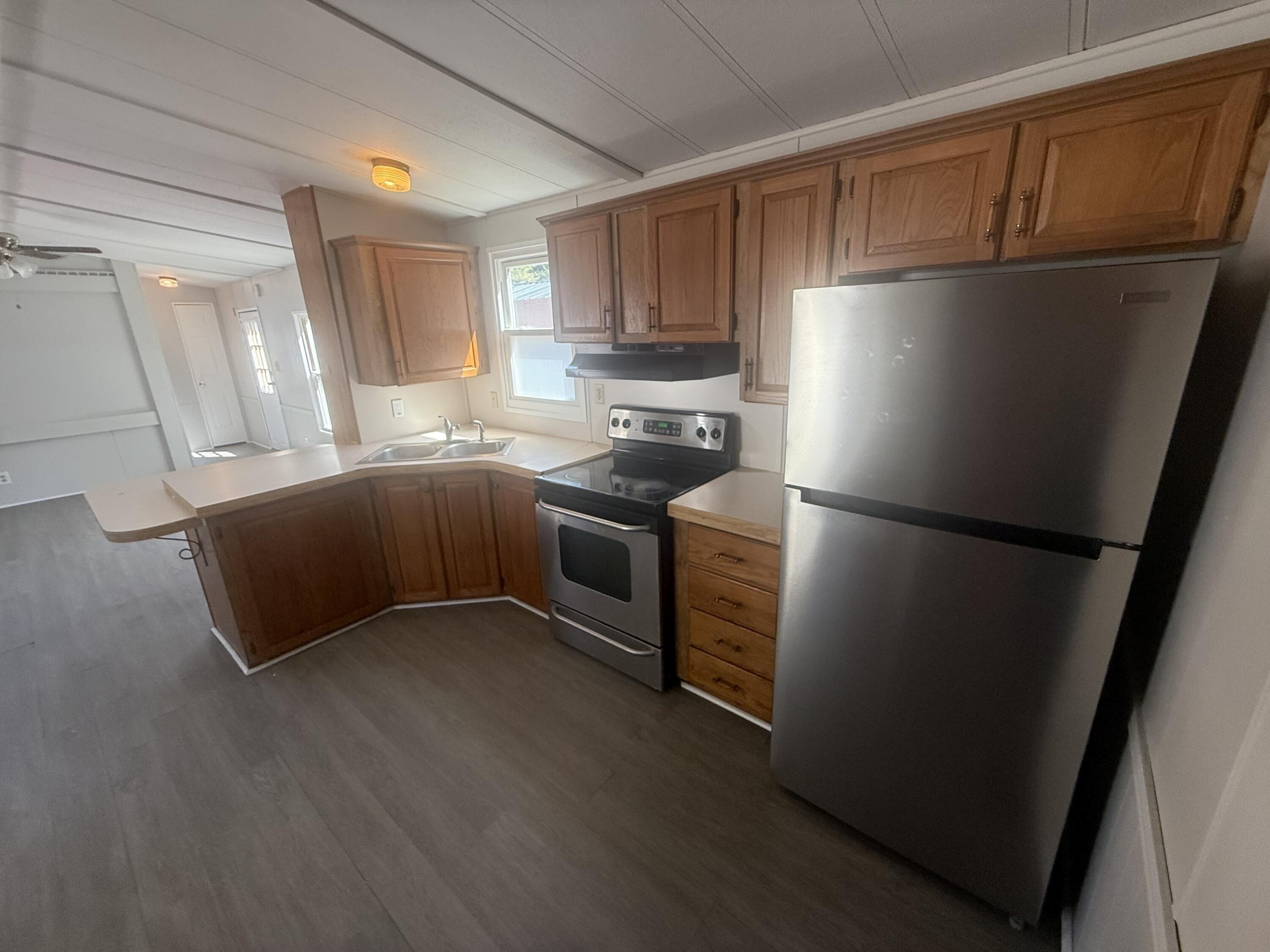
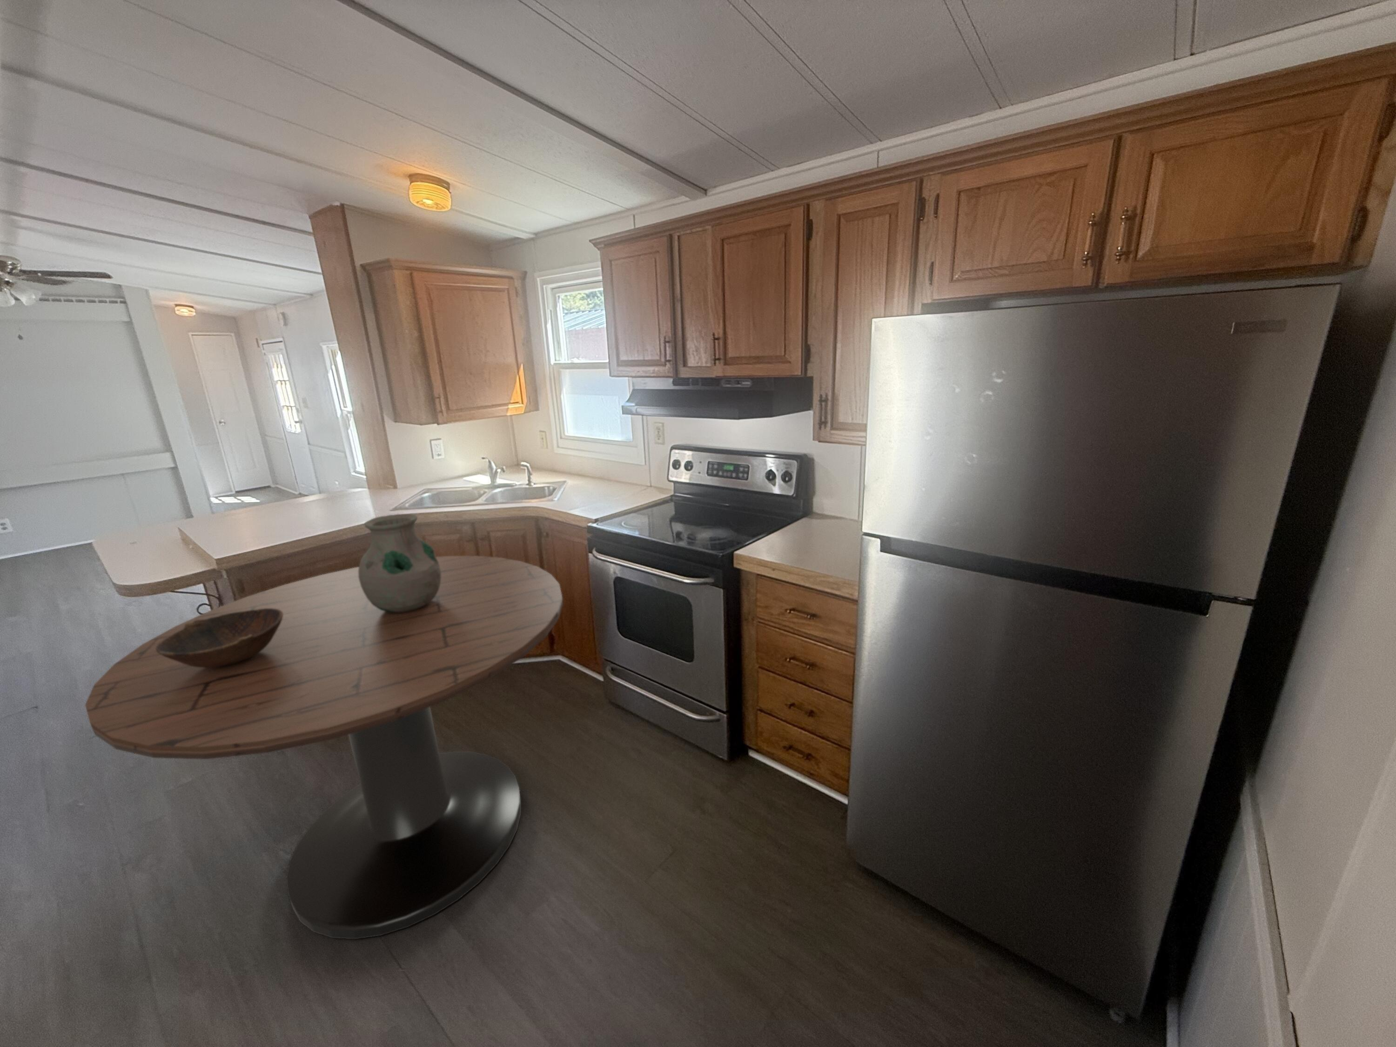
+ dining table [85,555,564,939]
+ bowl [156,608,282,668]
+ vase [358,514,441,613]
